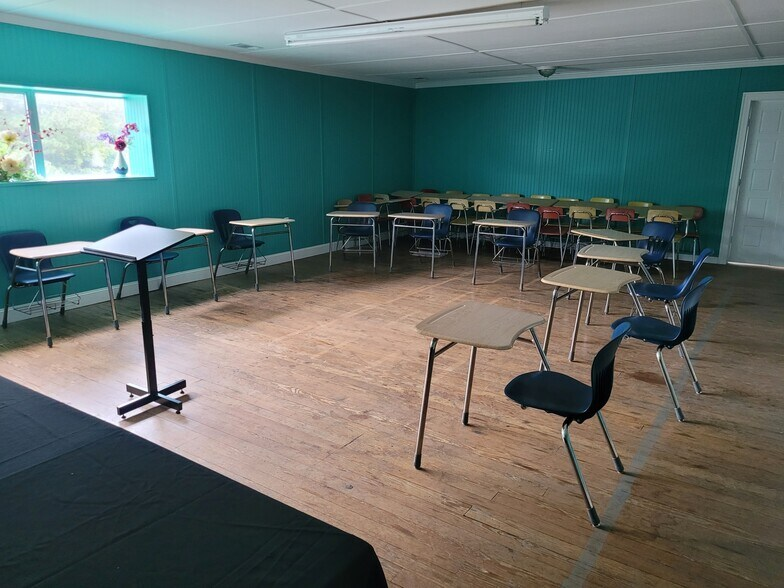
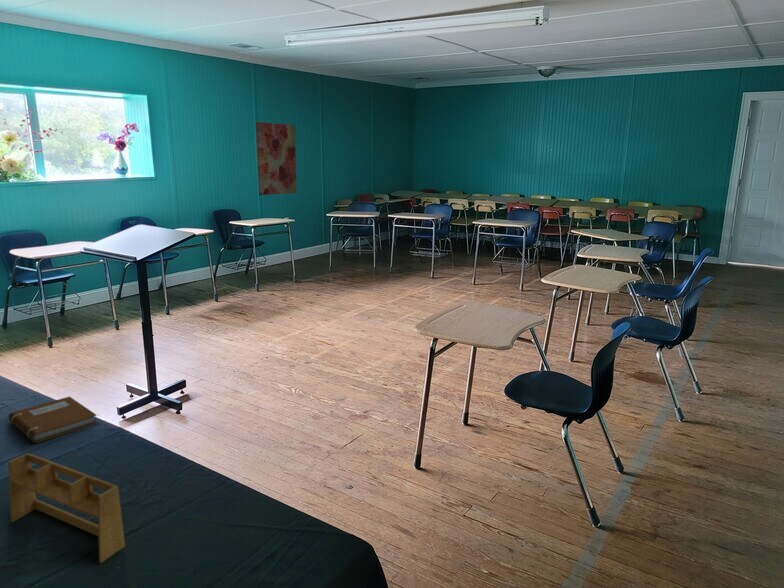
+ desk organizer [7,452,126,564]
+ wall art [255,121,298,196]
+ notebook [8,395,98,444]
